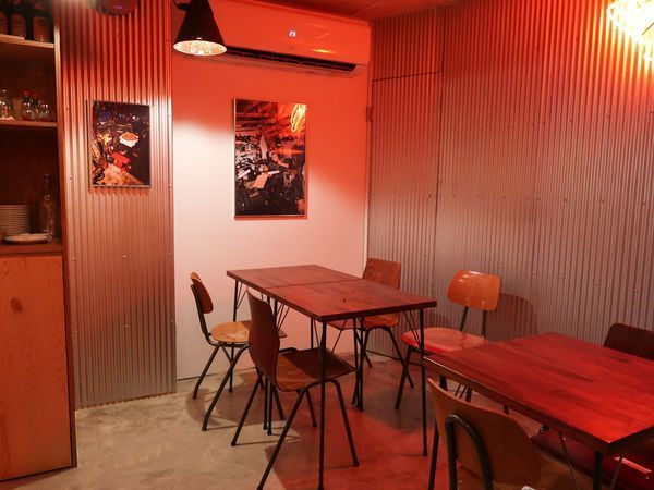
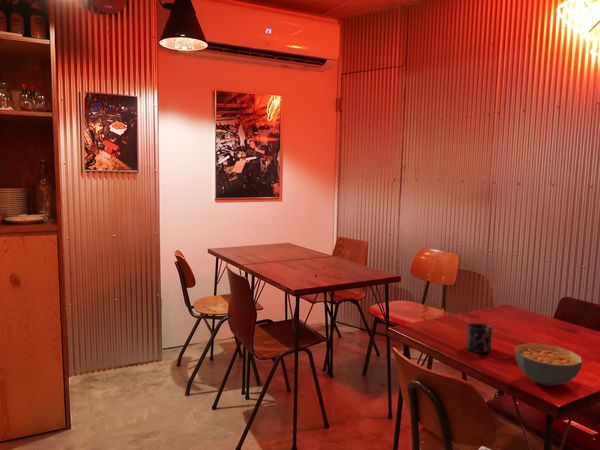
+ cup [465,322,493,354]
+ cereal bowl [514,342,583,387]
